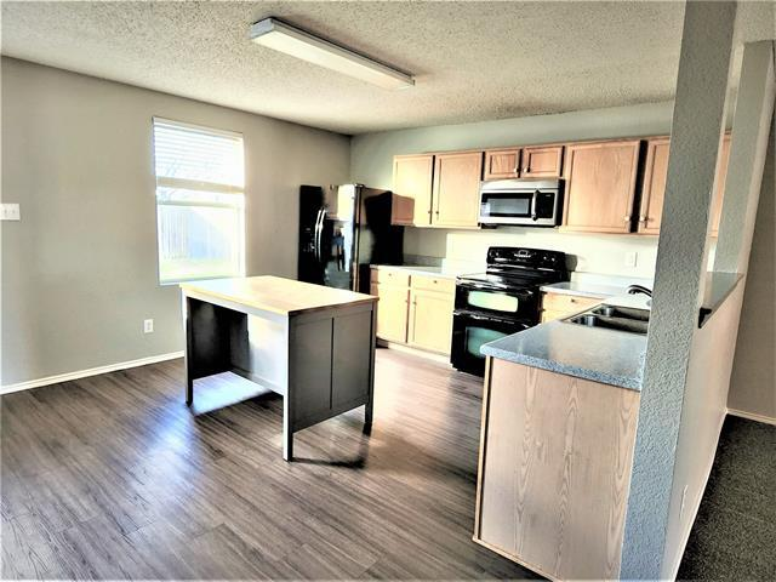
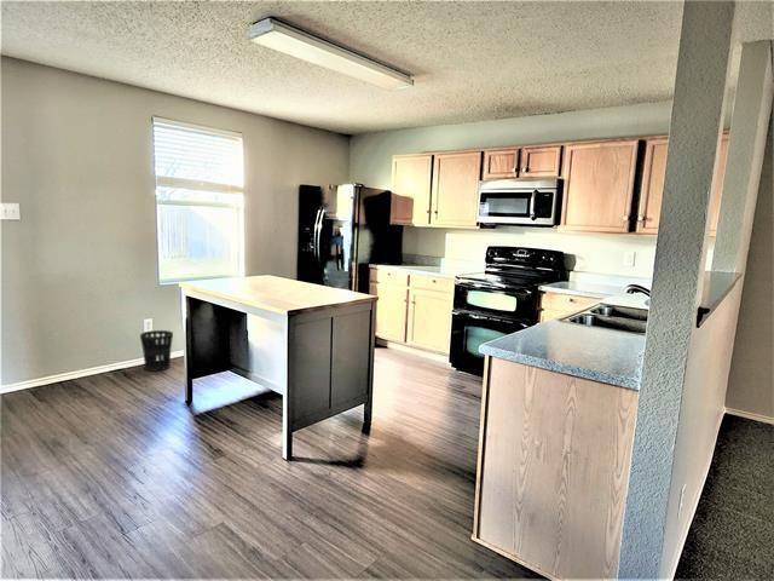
+ wastebasket [139,329,174,372]
